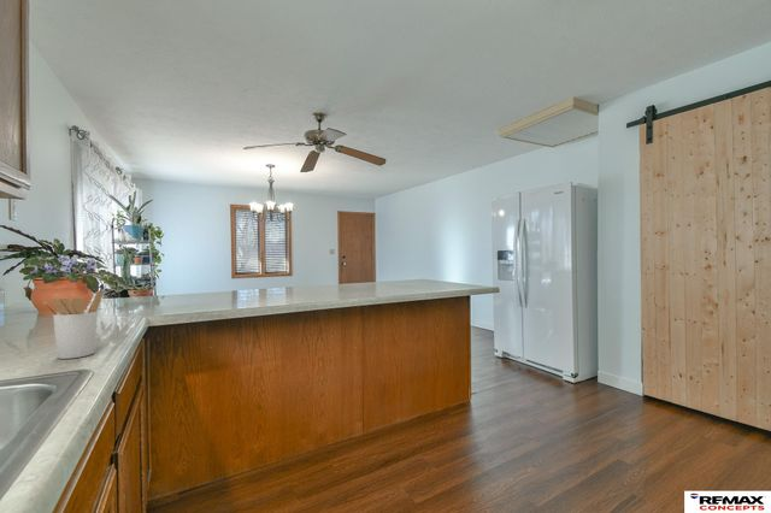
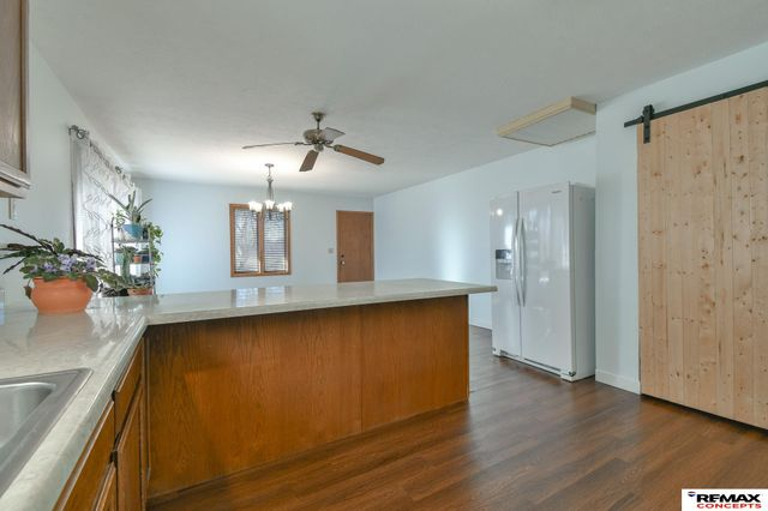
- utensil holder [42,290,104,360]
